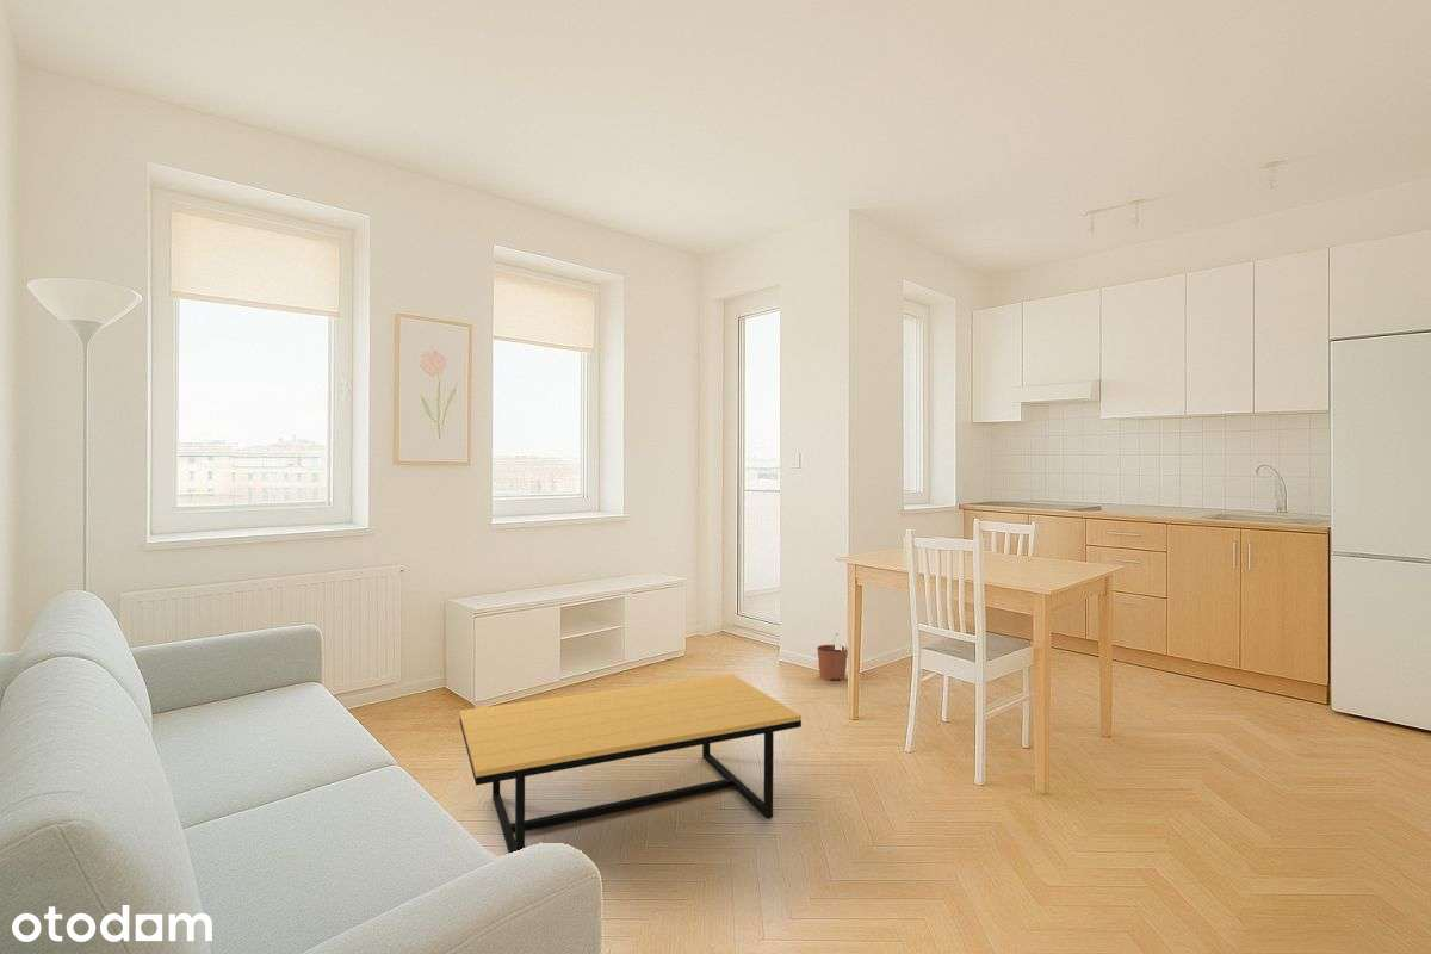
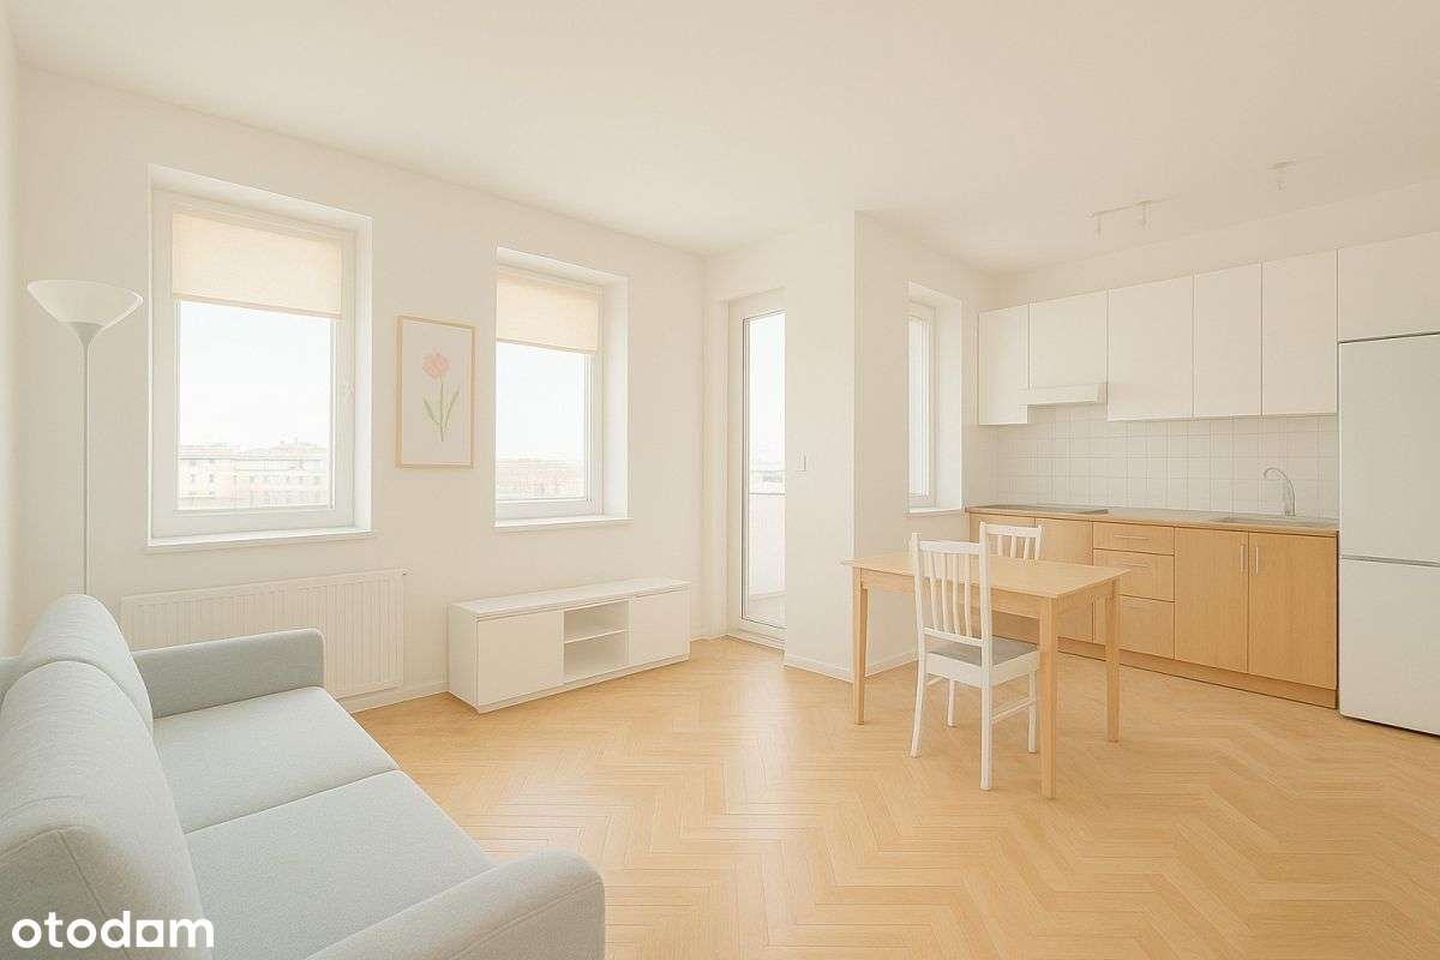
- plant pot [816,632,849,681]
- coffee table [459,674,803,854]
